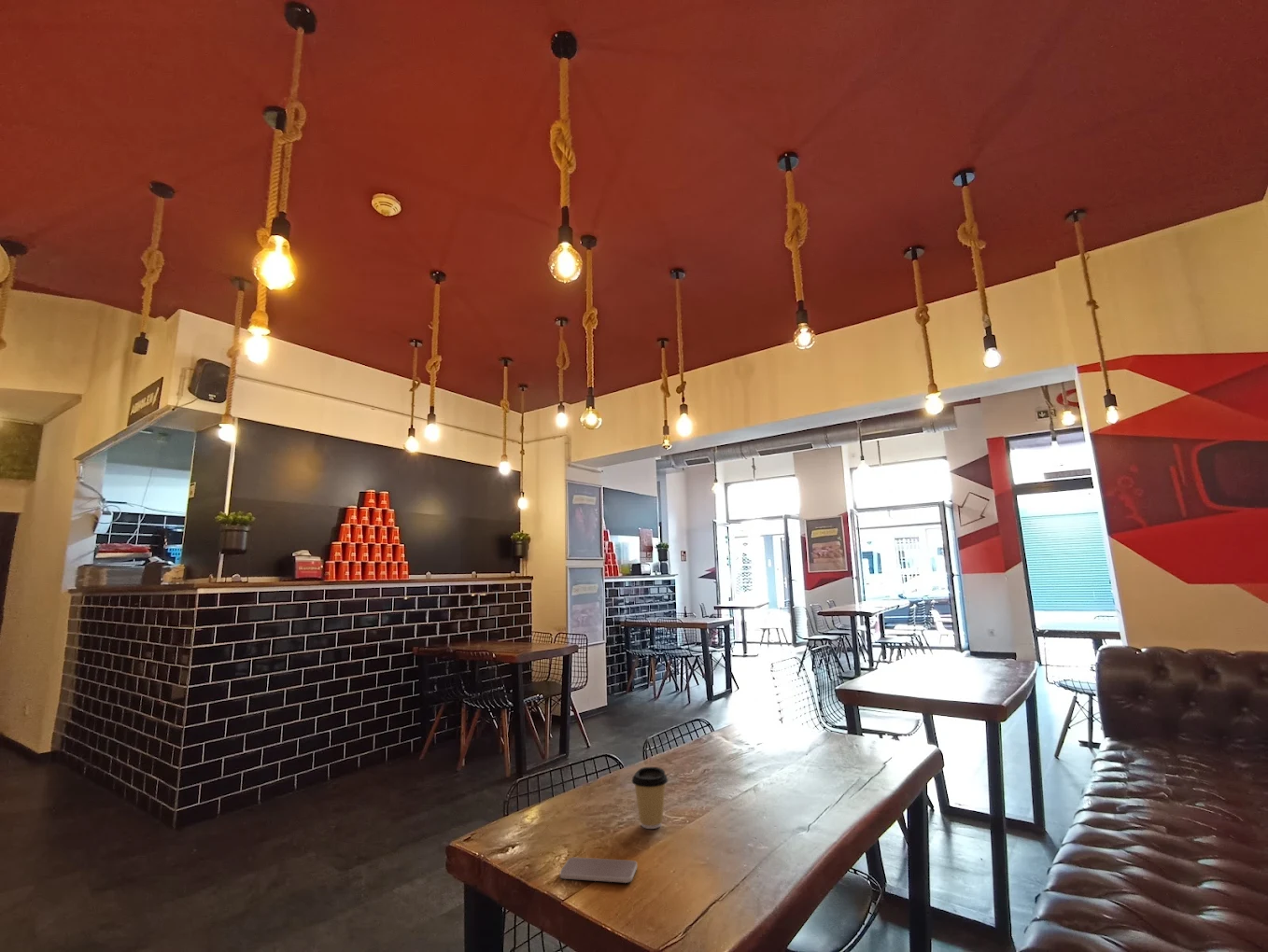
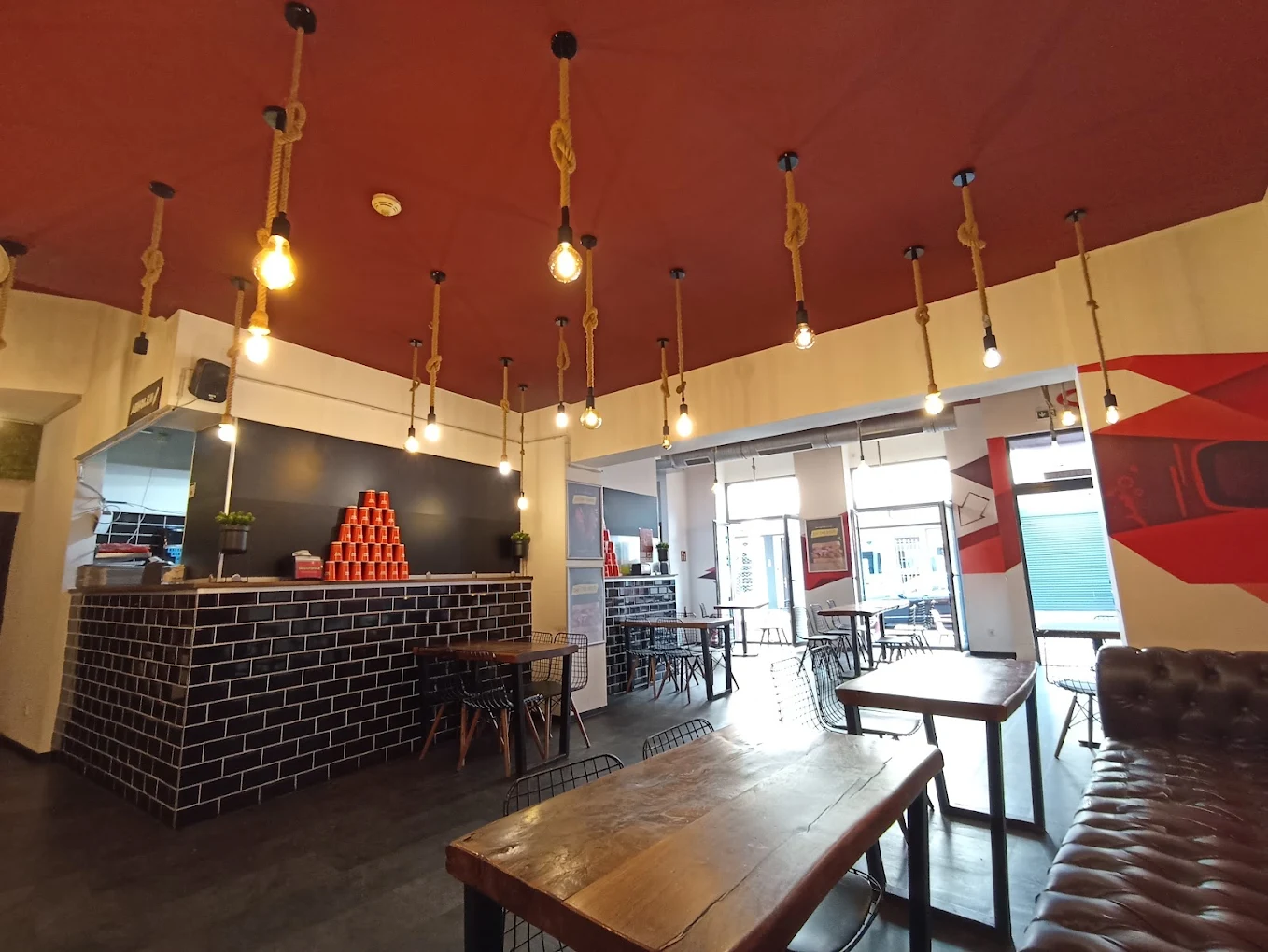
- coffee cup [631,766,669,830]
- smartphone [559,857,638,884]
